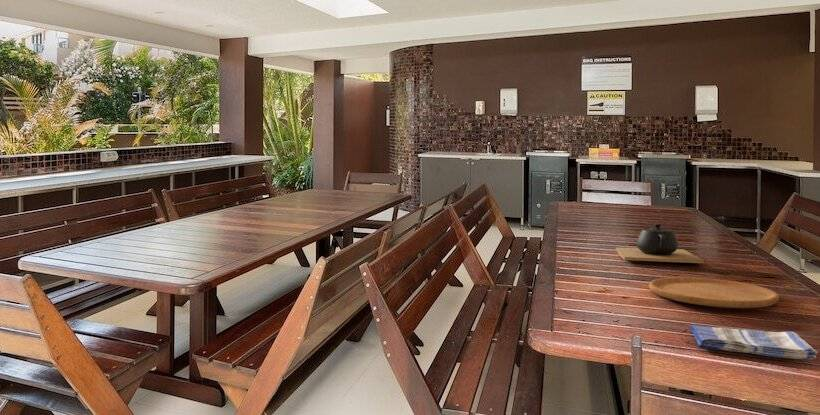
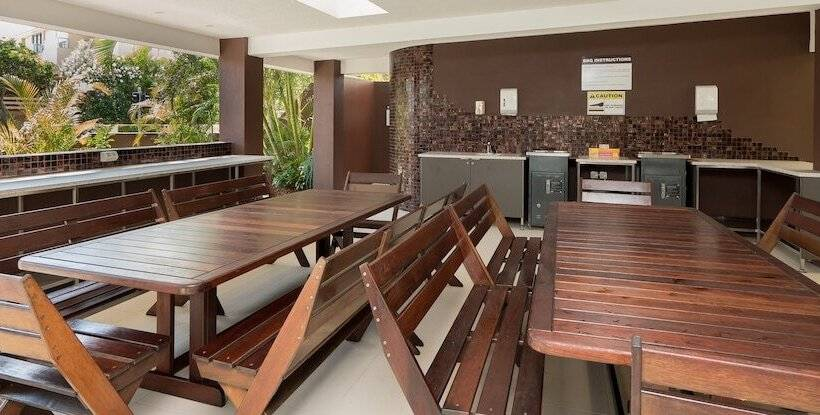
- teapot [615,223,705,264]
- cutting board [648,276,780,309]
- dish towel [689,324,819,360]
